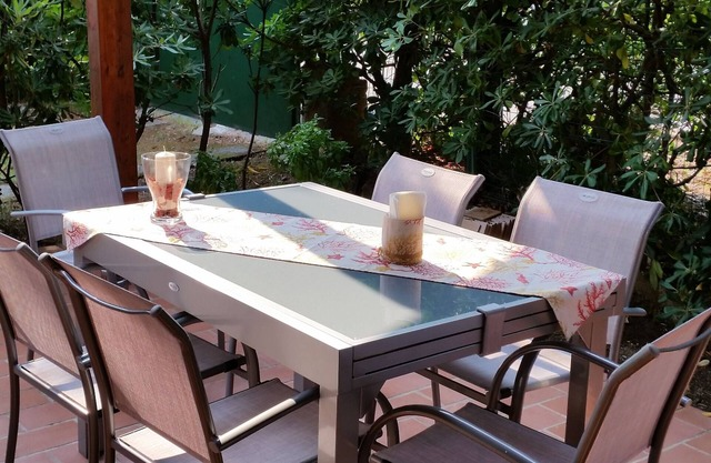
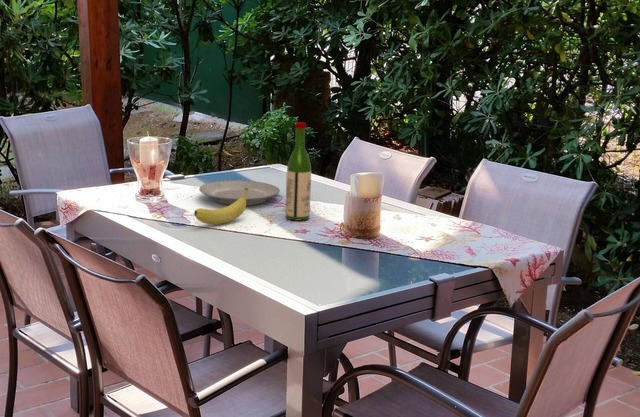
+ plate [198,179,281,206]
+ fruit [193,188,248,225]
+ wine bottle [285,121,312,221]
